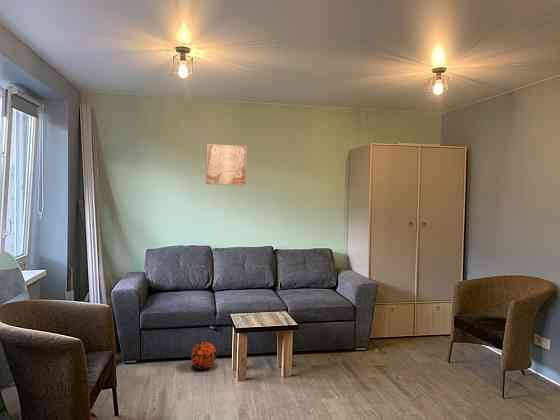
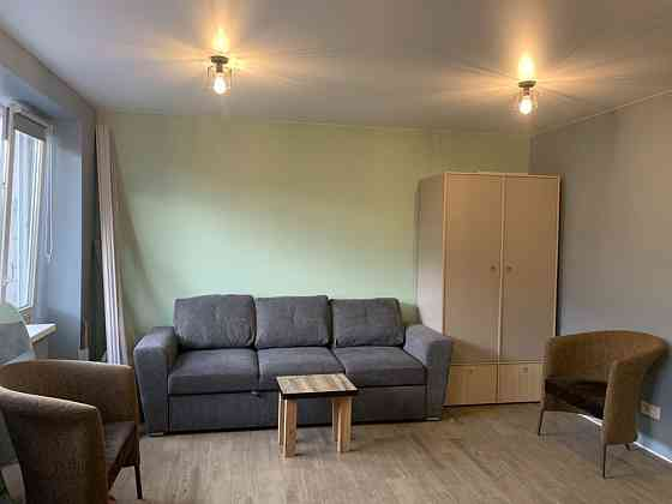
- decorative ball [190,341,217,370]
- wall art [205,143,248,187]
